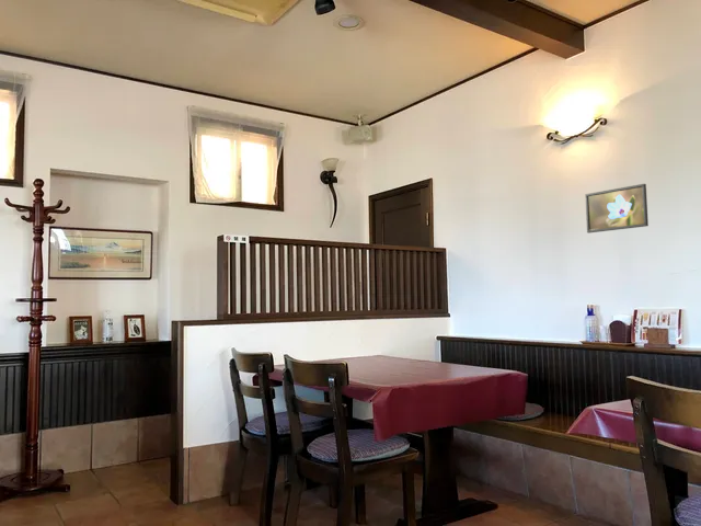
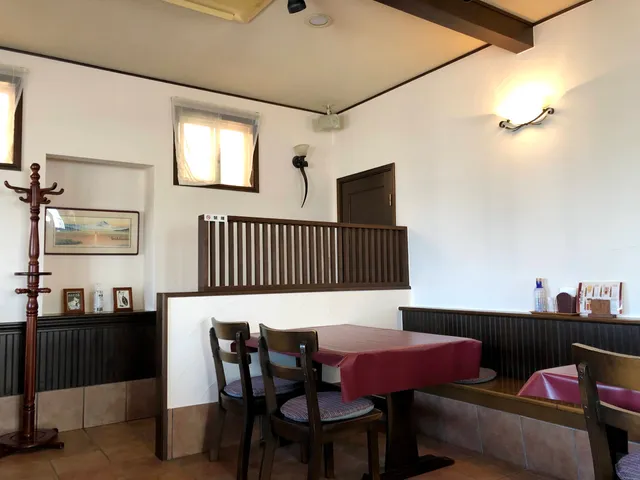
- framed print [585,183,650,235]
